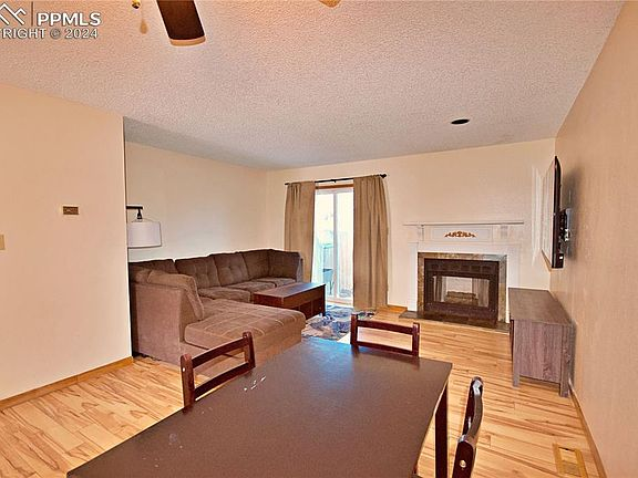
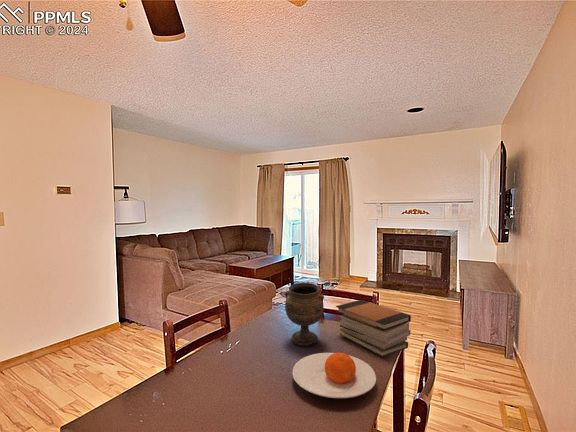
+ goblet [284,282,325,347]
+ book stack [335,299,412,358]
+ plate [291,352,377,399]
